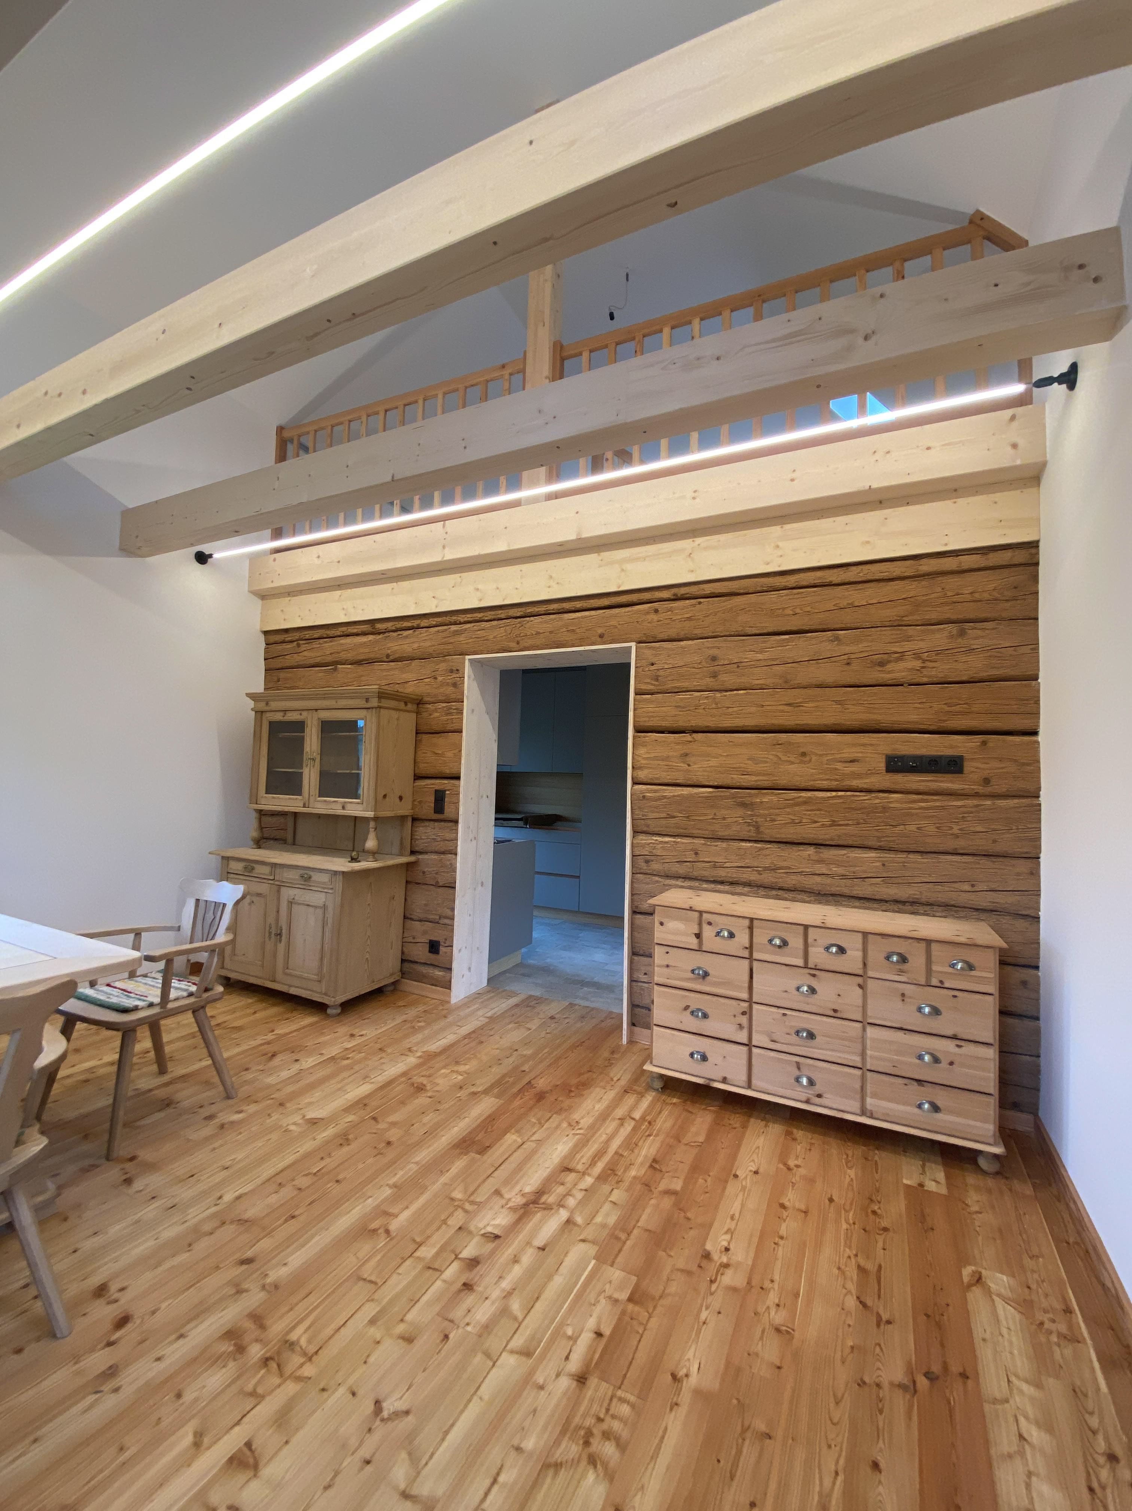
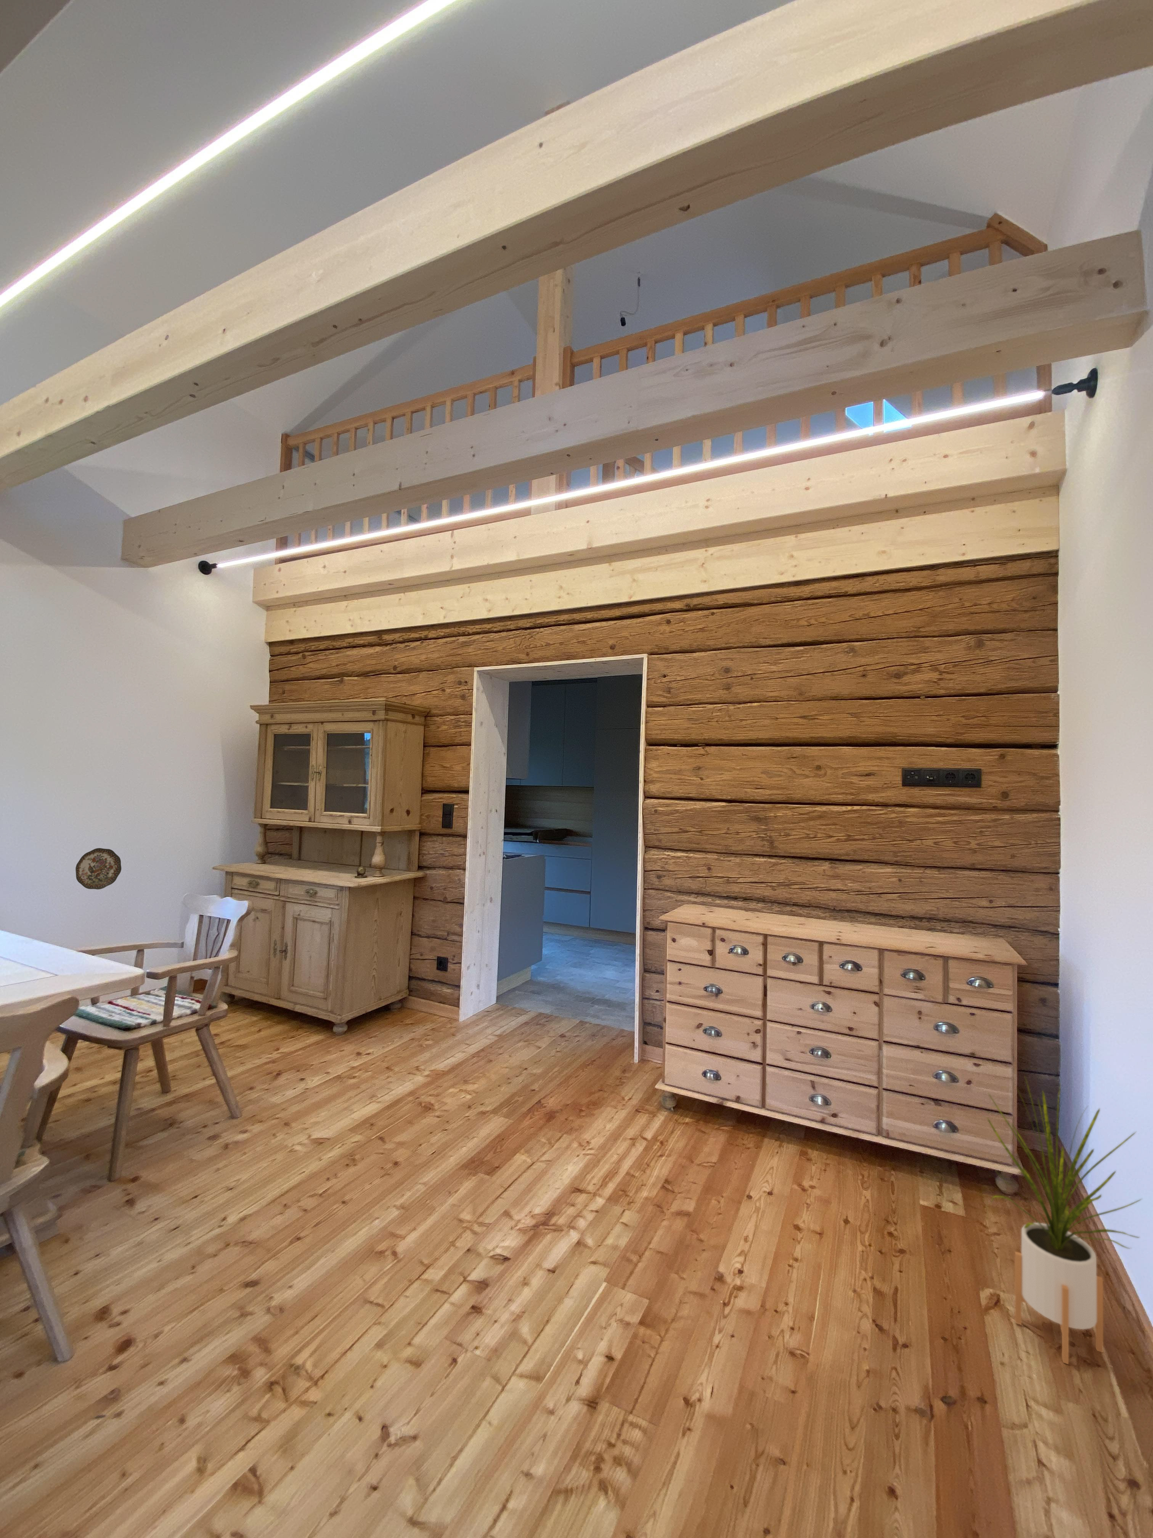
+ decorative plate [75,848,121,890]
+ house plant [986,1075,1143,1365]
